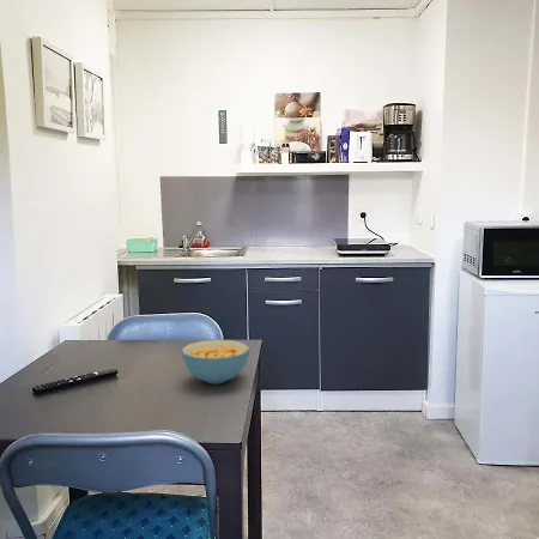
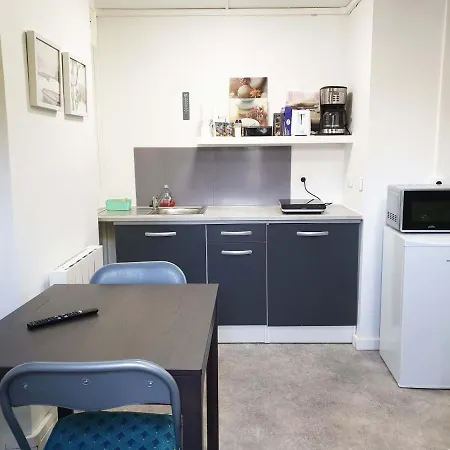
- cereal bowl [181,339,250,386]
